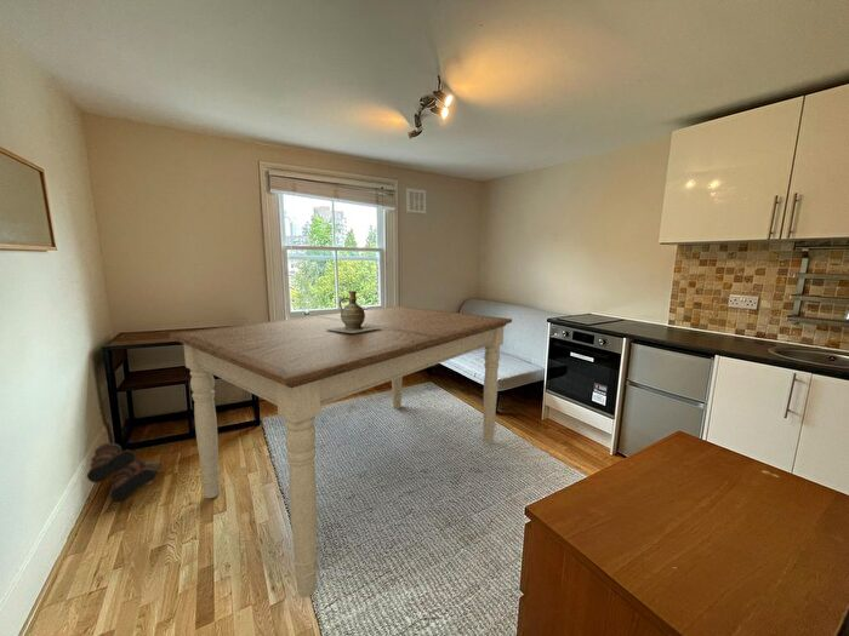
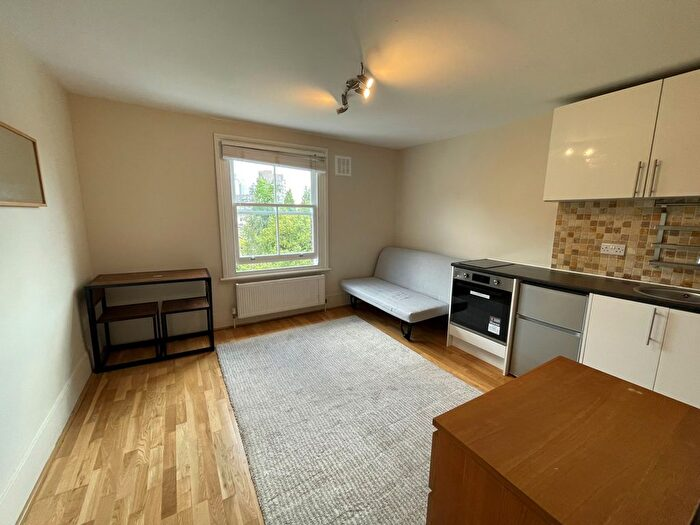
- ceramic jug [329,290,383,333]
- dining table [169,305,513,598]
- boots [86,441,163,502]
